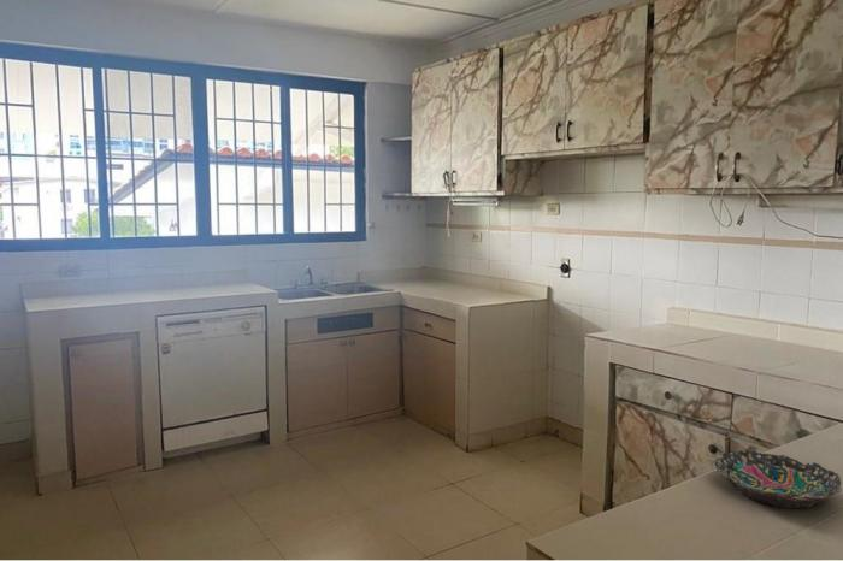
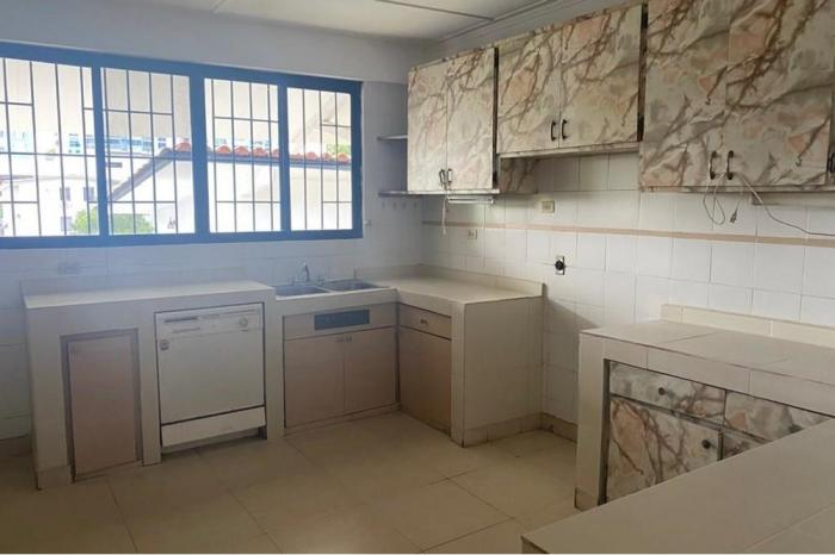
- bowl [713,448,843,509]
